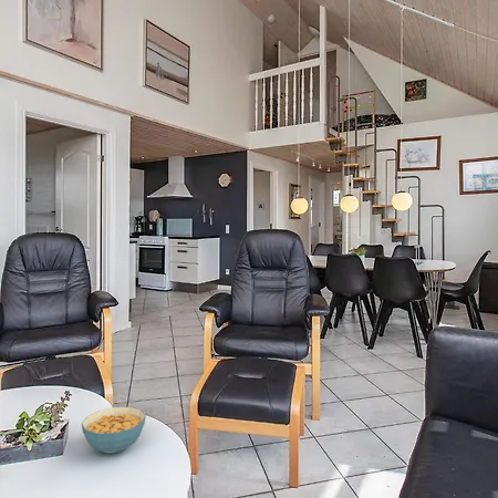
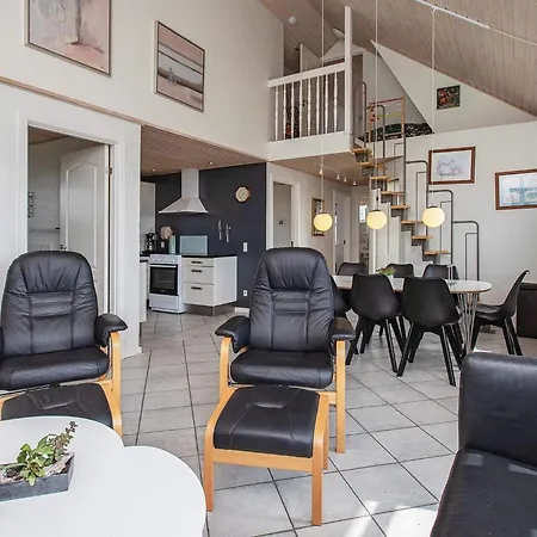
- cereal bowl [81,406,147,455]
